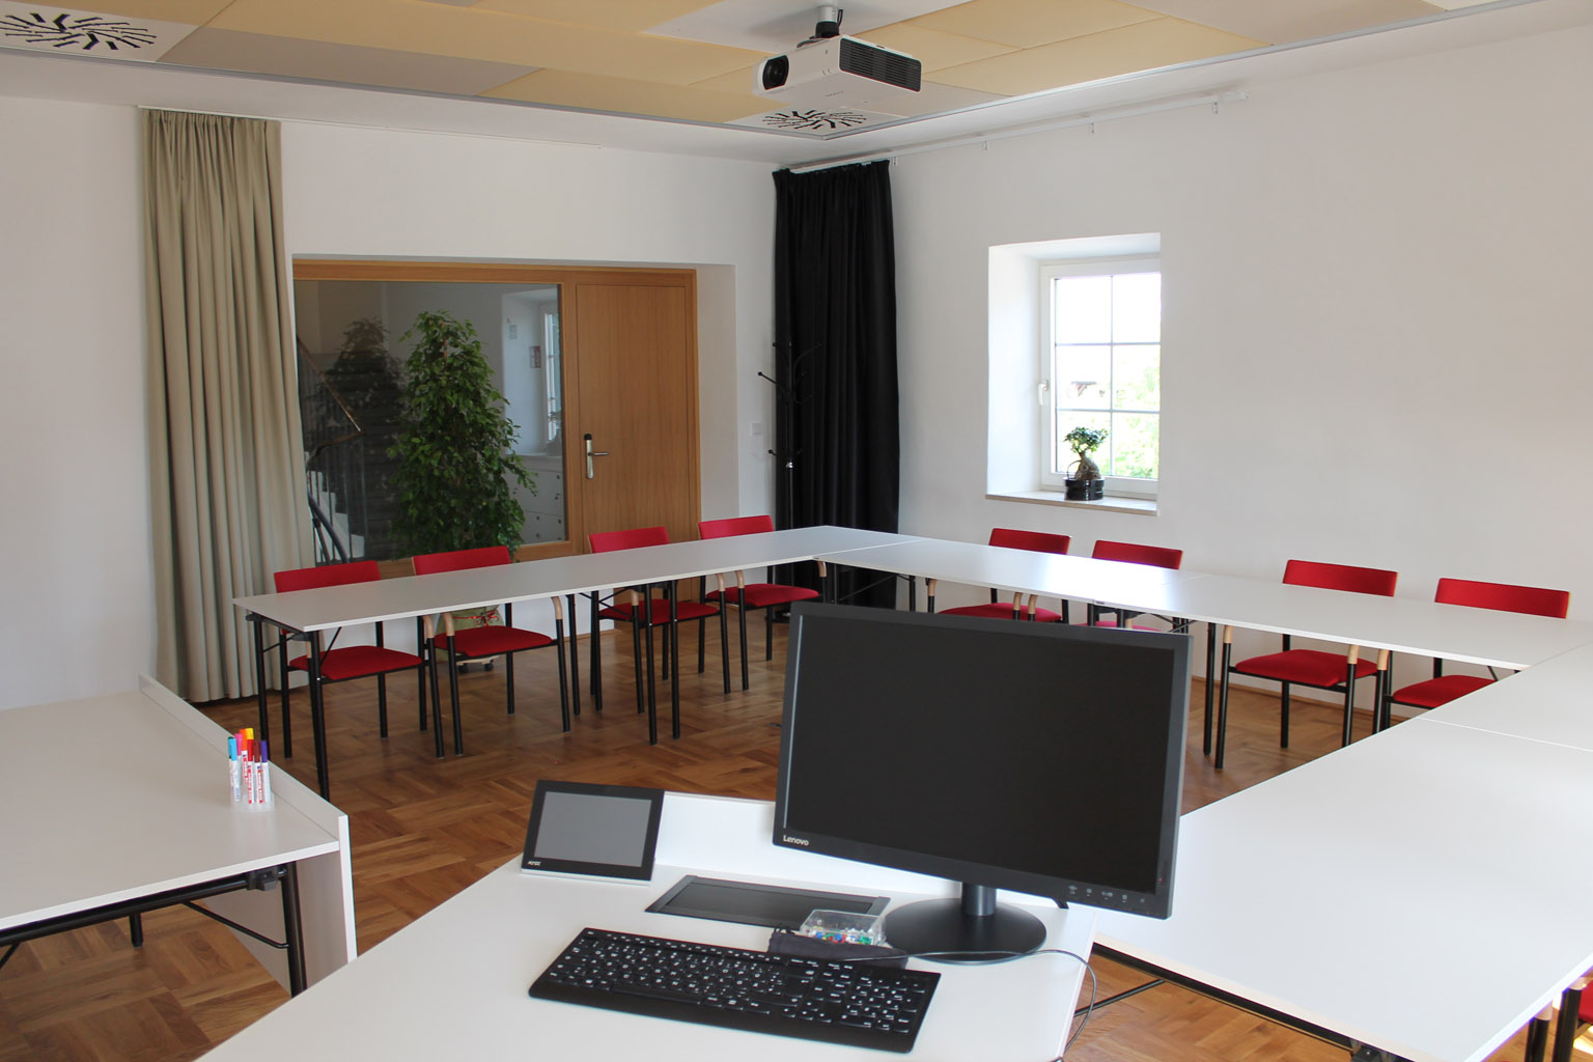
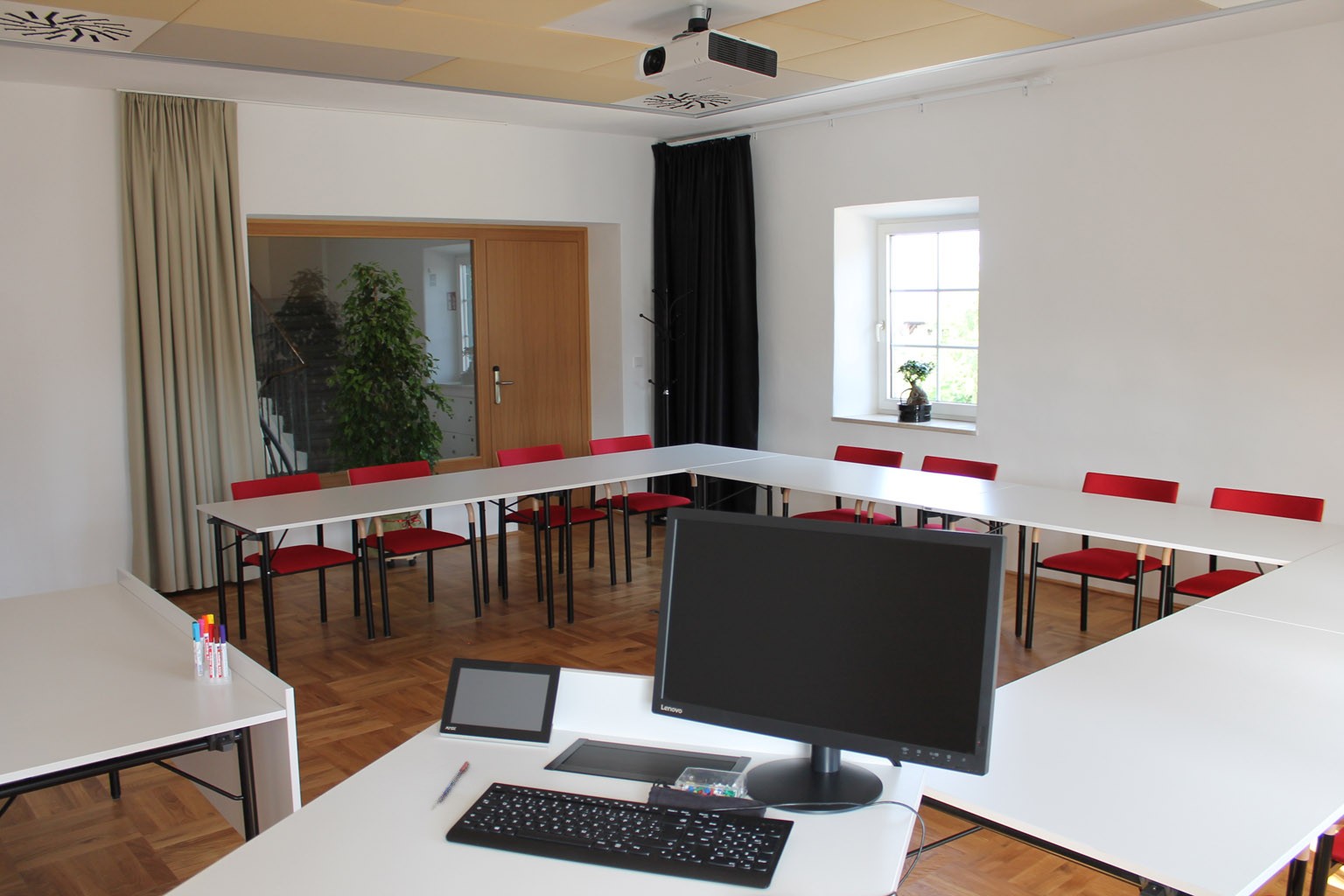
+ pen [437,760,470,802]
